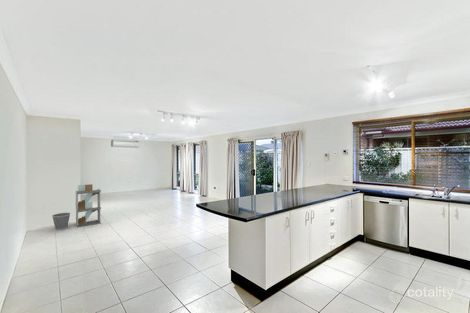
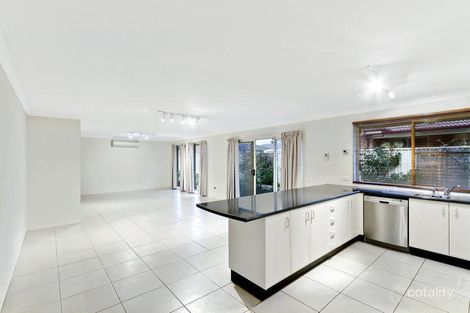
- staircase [75,183,102,228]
- wastebasket [51,212,71,231]
